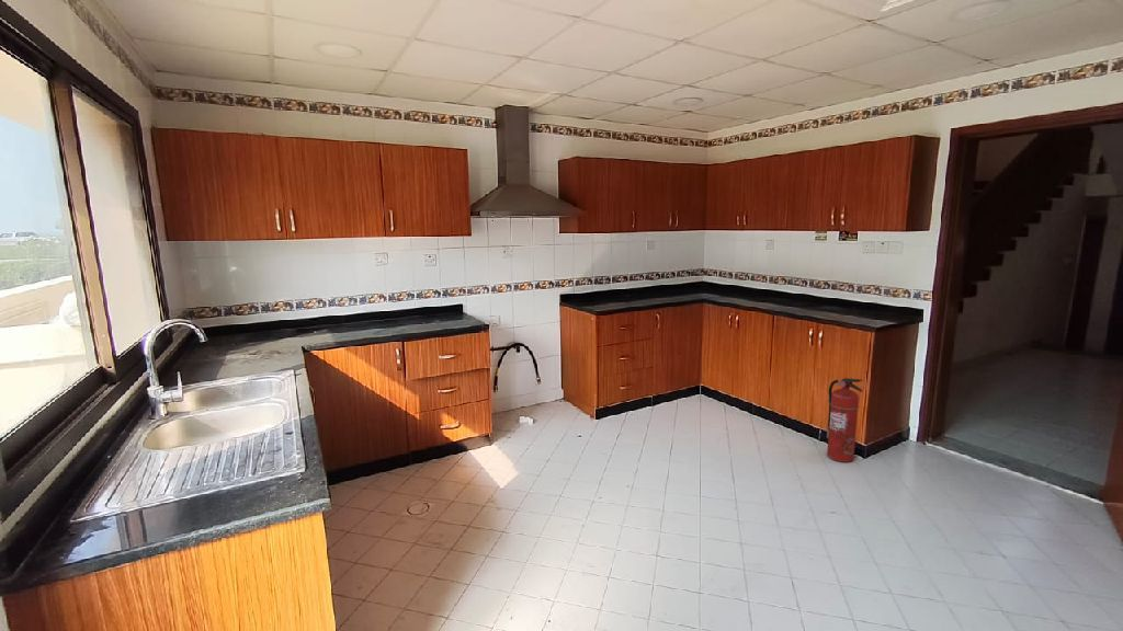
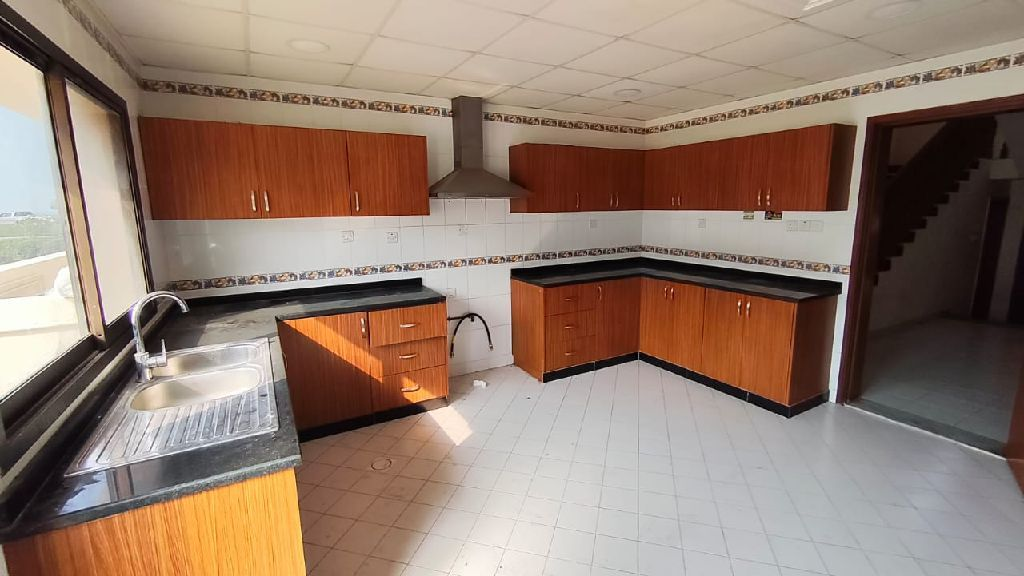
- fire extinguisher [826,377,863,463]
